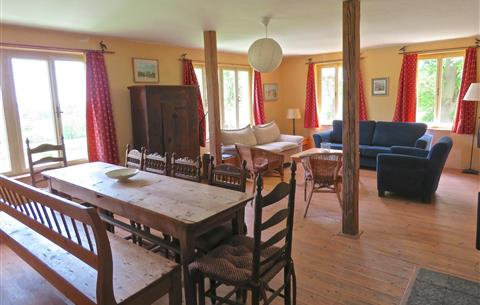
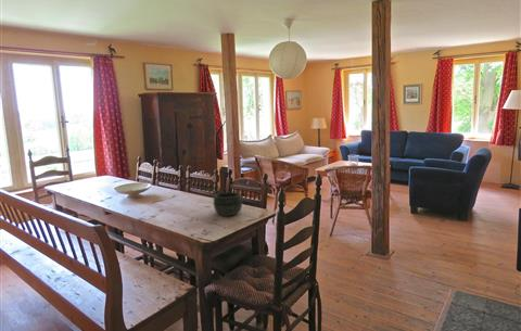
+ bowl [213,191,243,217]
